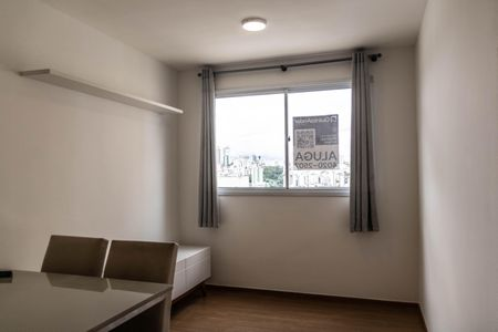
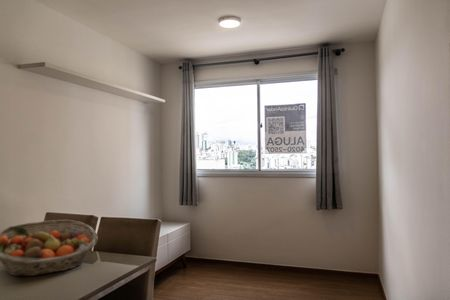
+ fruit basket [0,219,99,277]
